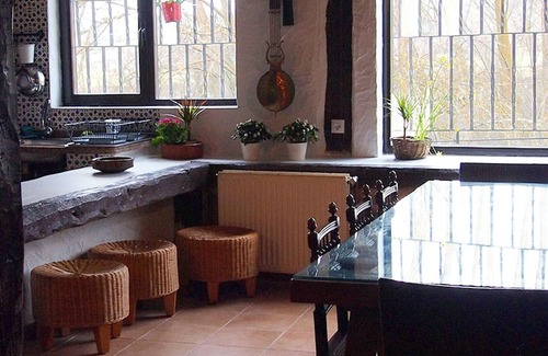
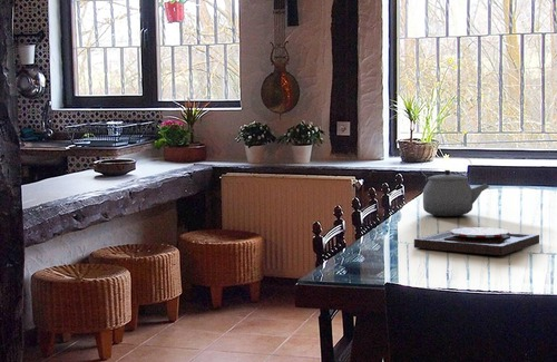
+ plate [413,226,540,256]
+ tea kettle [420,155,490,217]
